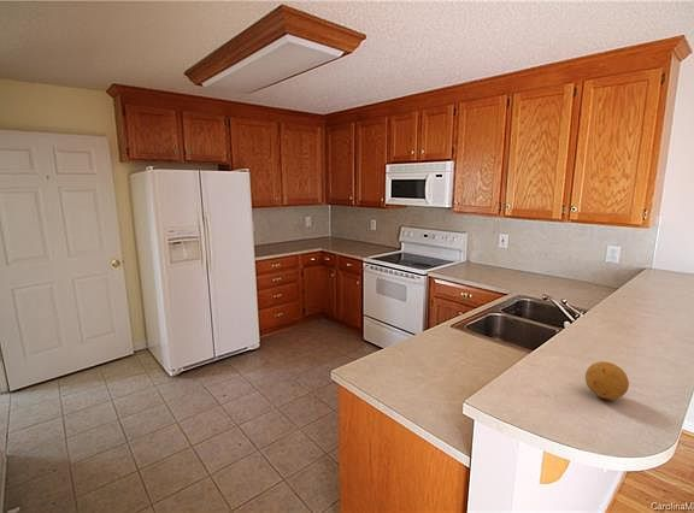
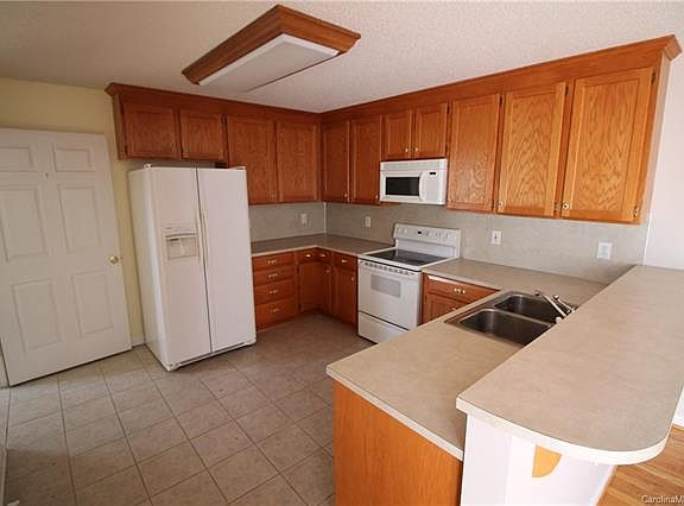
- fruit [584,360,630,401]
